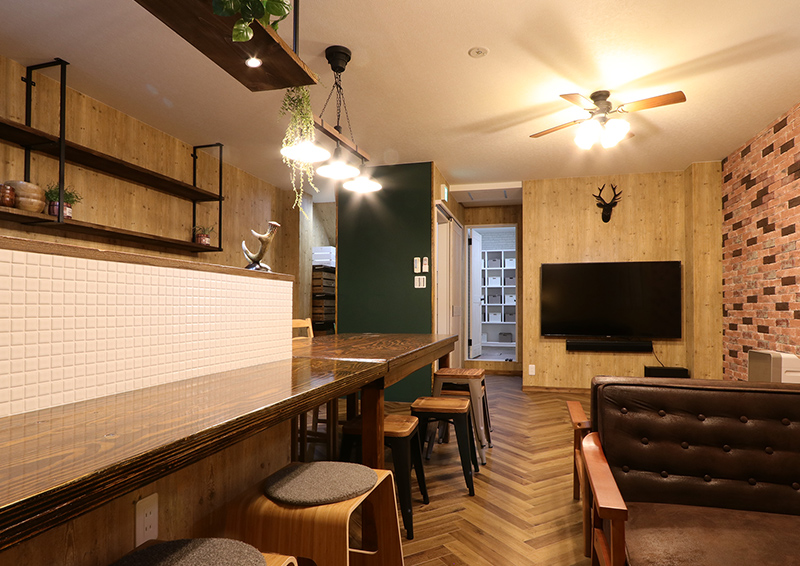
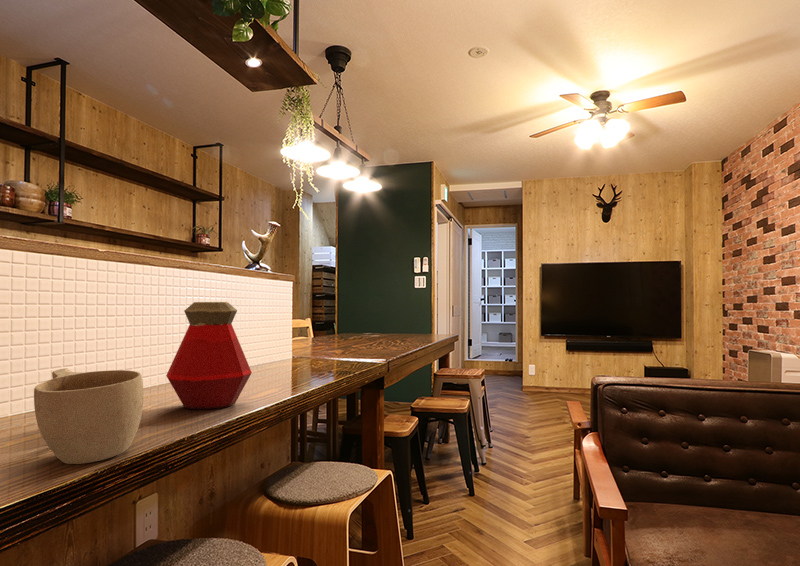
+ cup [33,367,145,465]
+ bottle [165,301,253,410]
